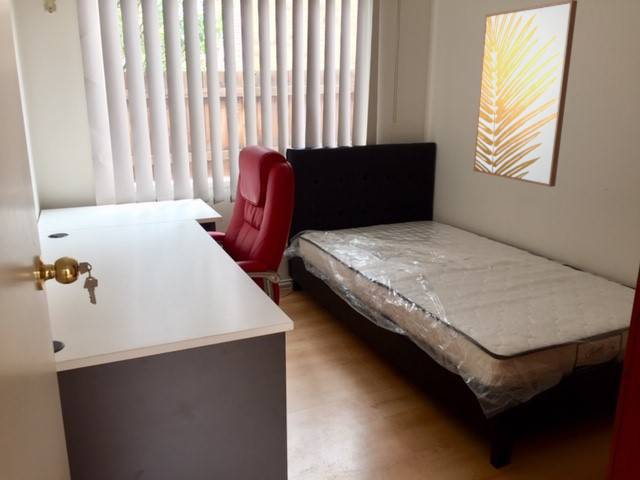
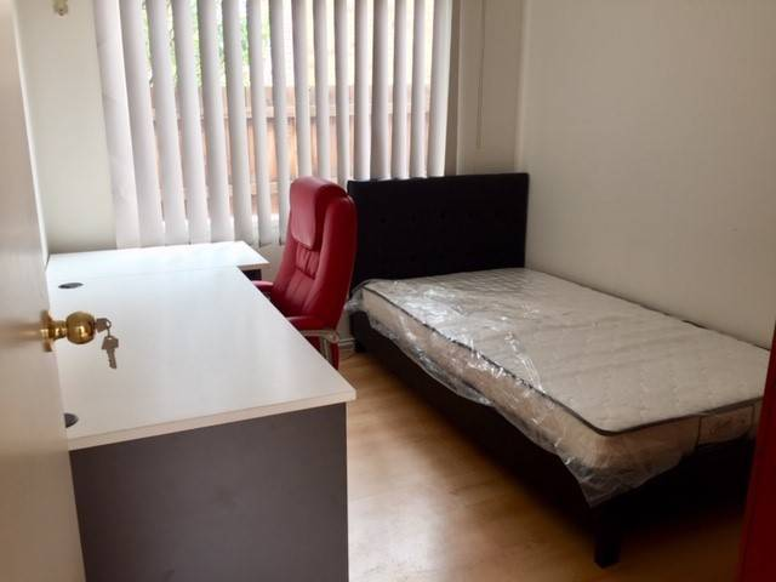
- wall art [472,0,578,188]
